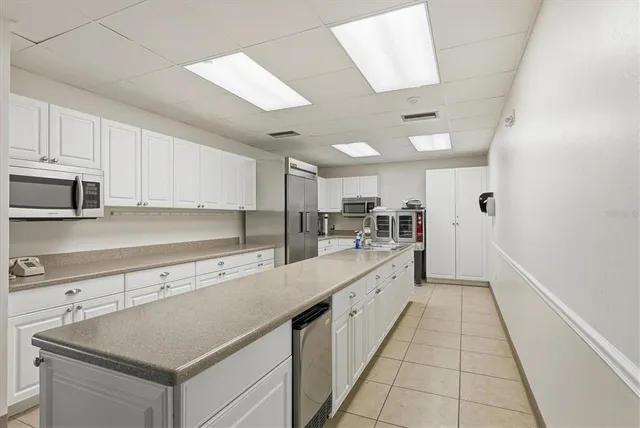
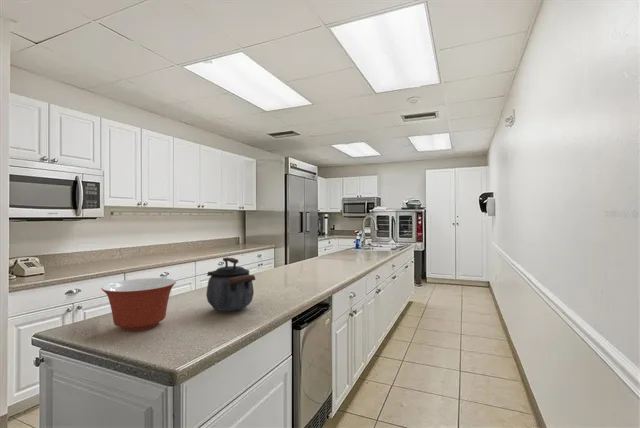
+ kettle [205,256,256,312]
+ mixing bowl [100,277,177,332]
